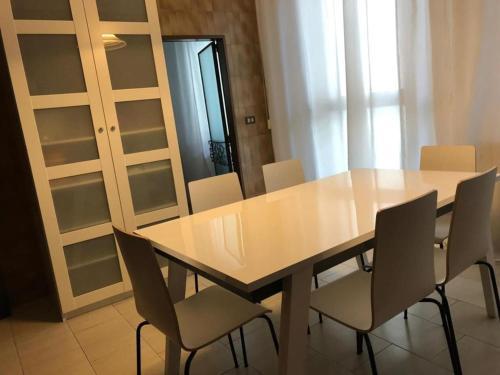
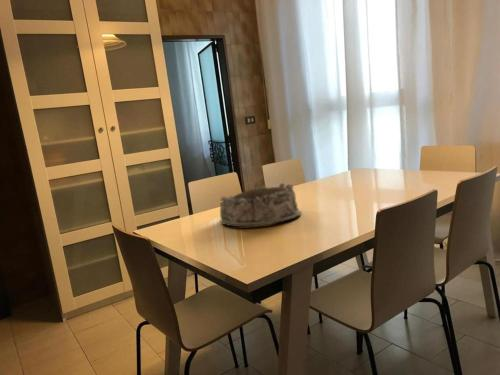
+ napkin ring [219,182,302,228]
